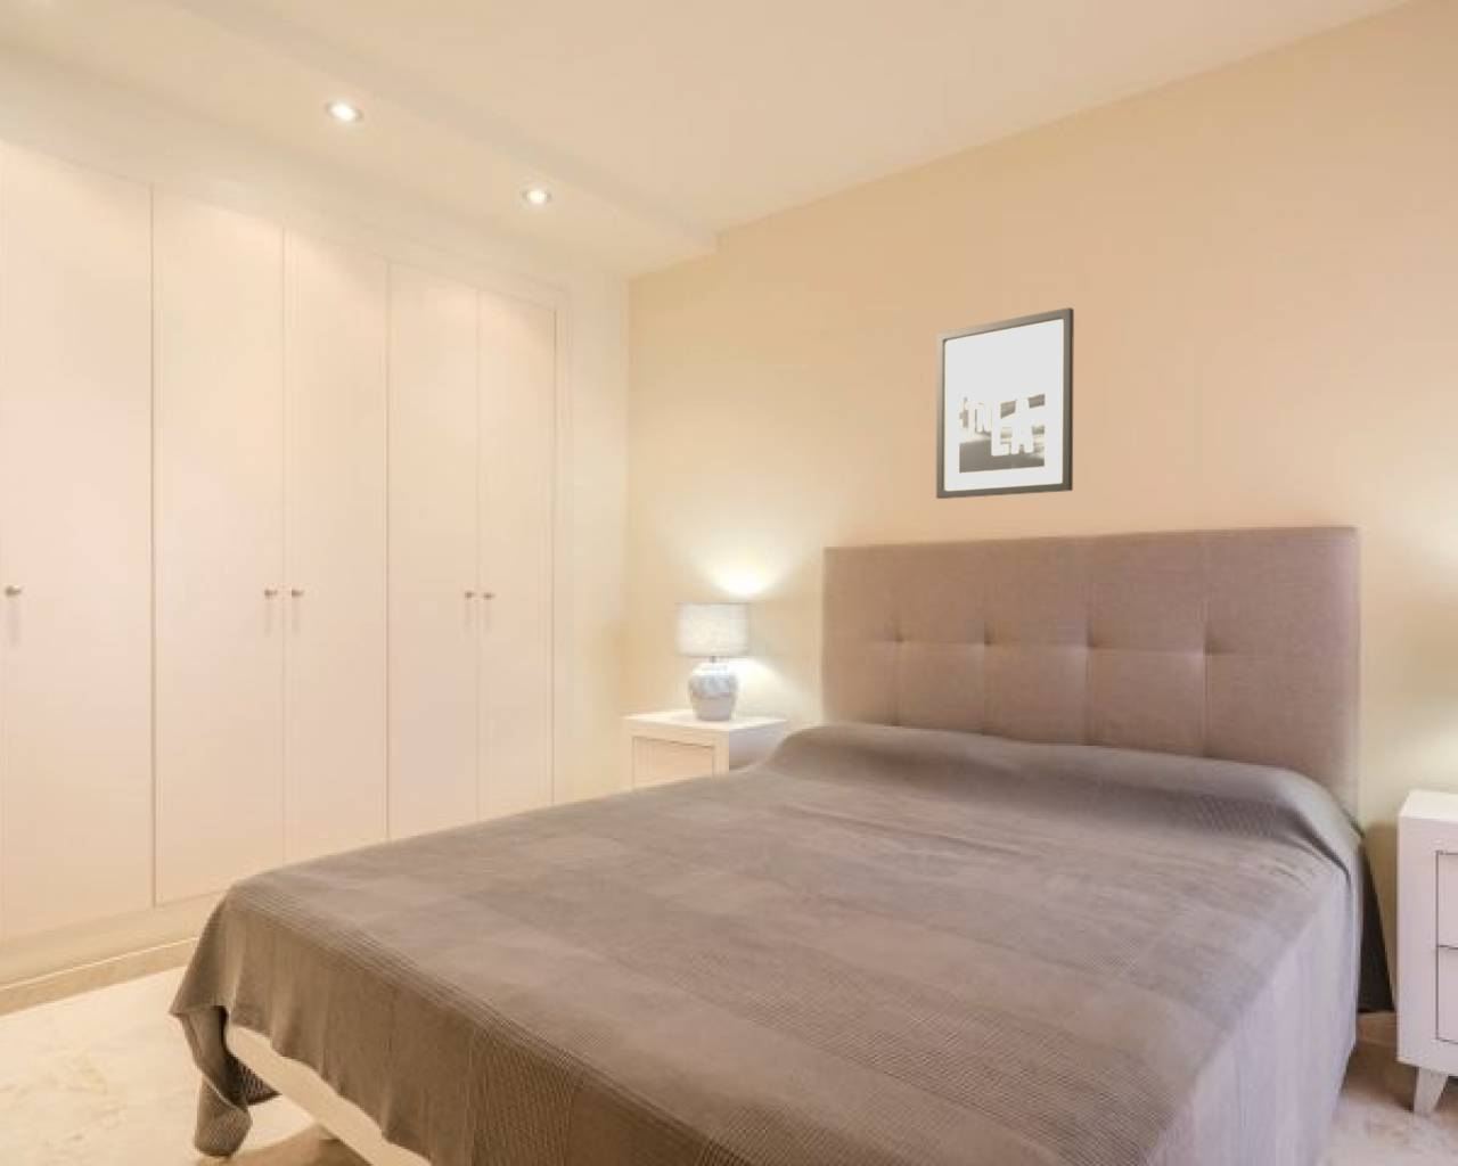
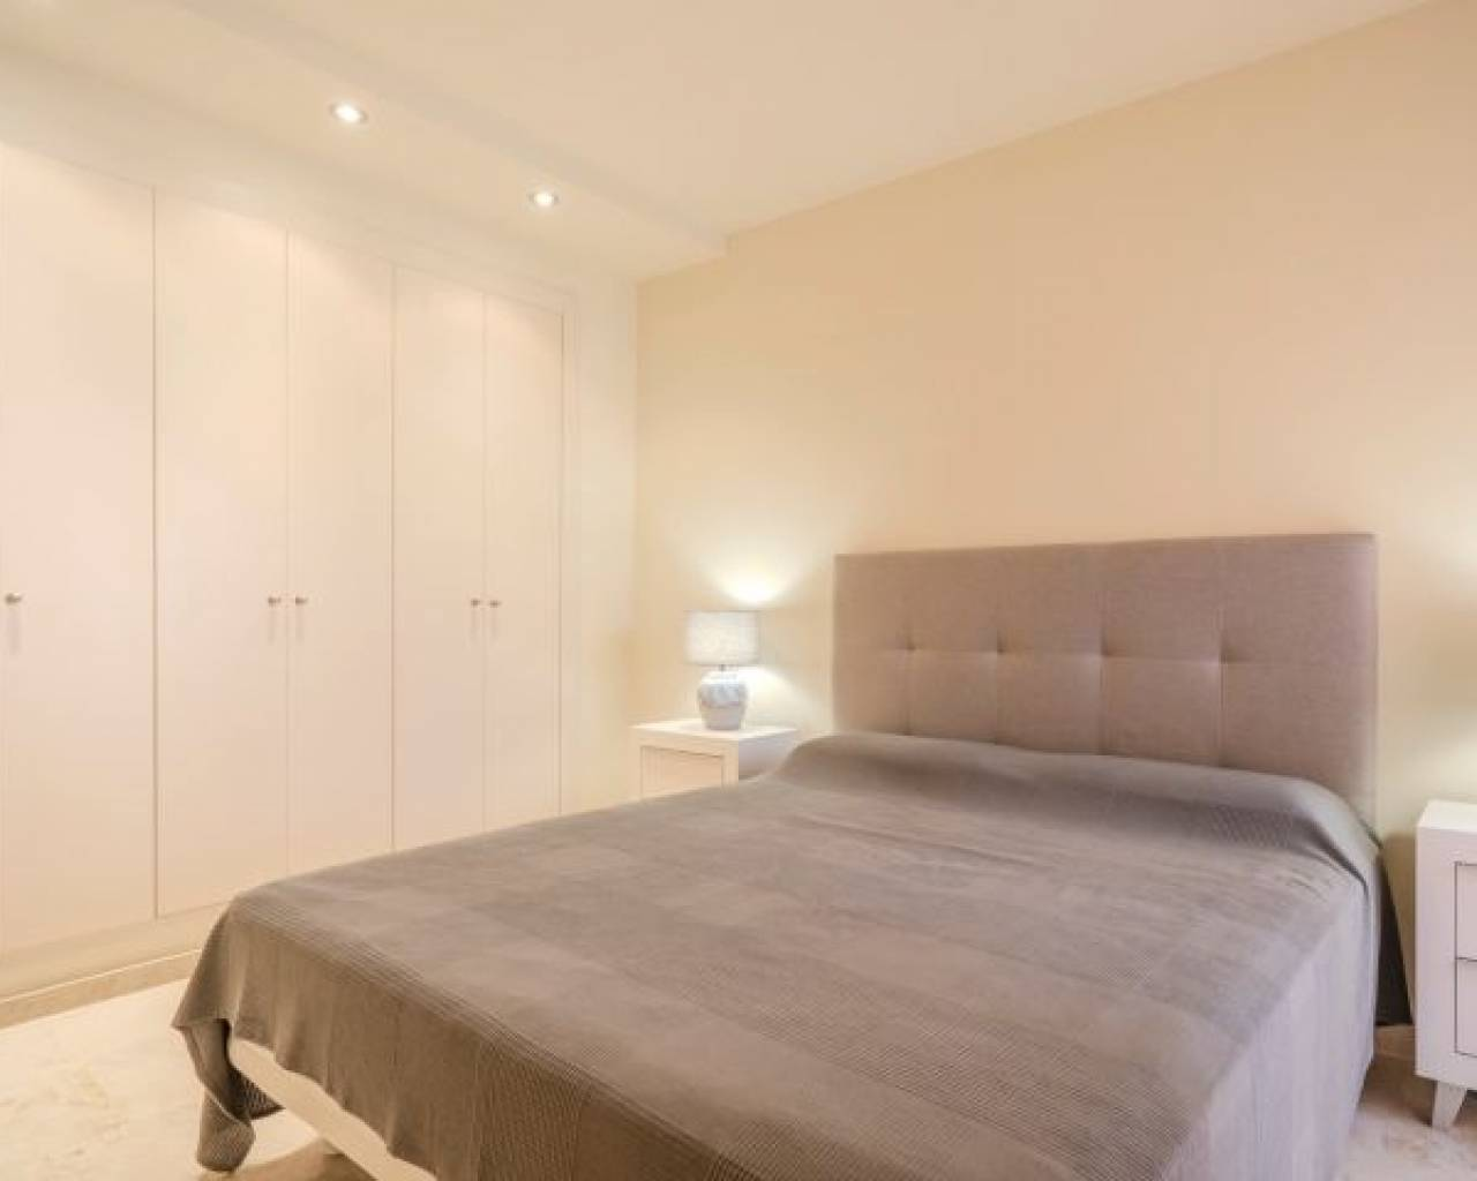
- wall art [936,306,1075,500]
